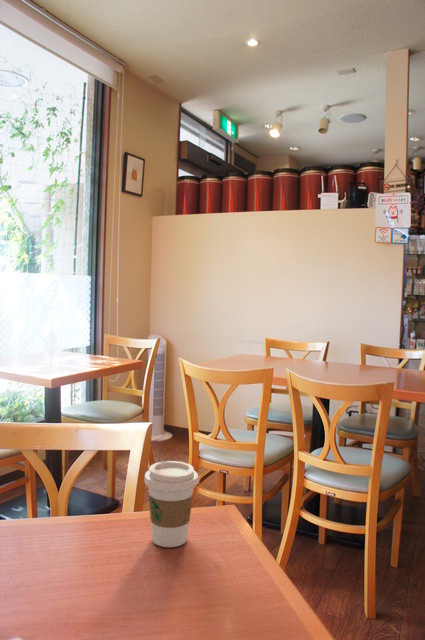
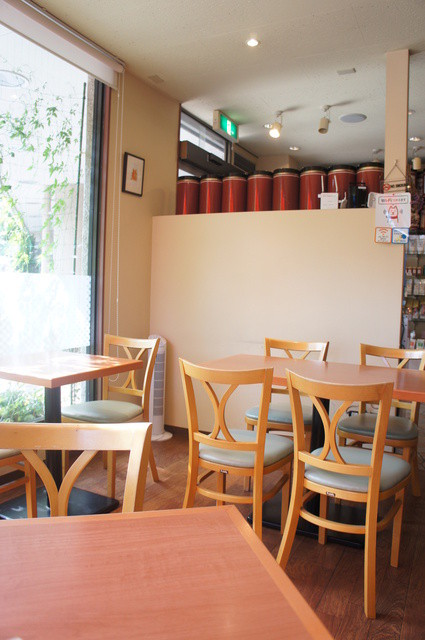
- coffee cup [144,460,199,548]
